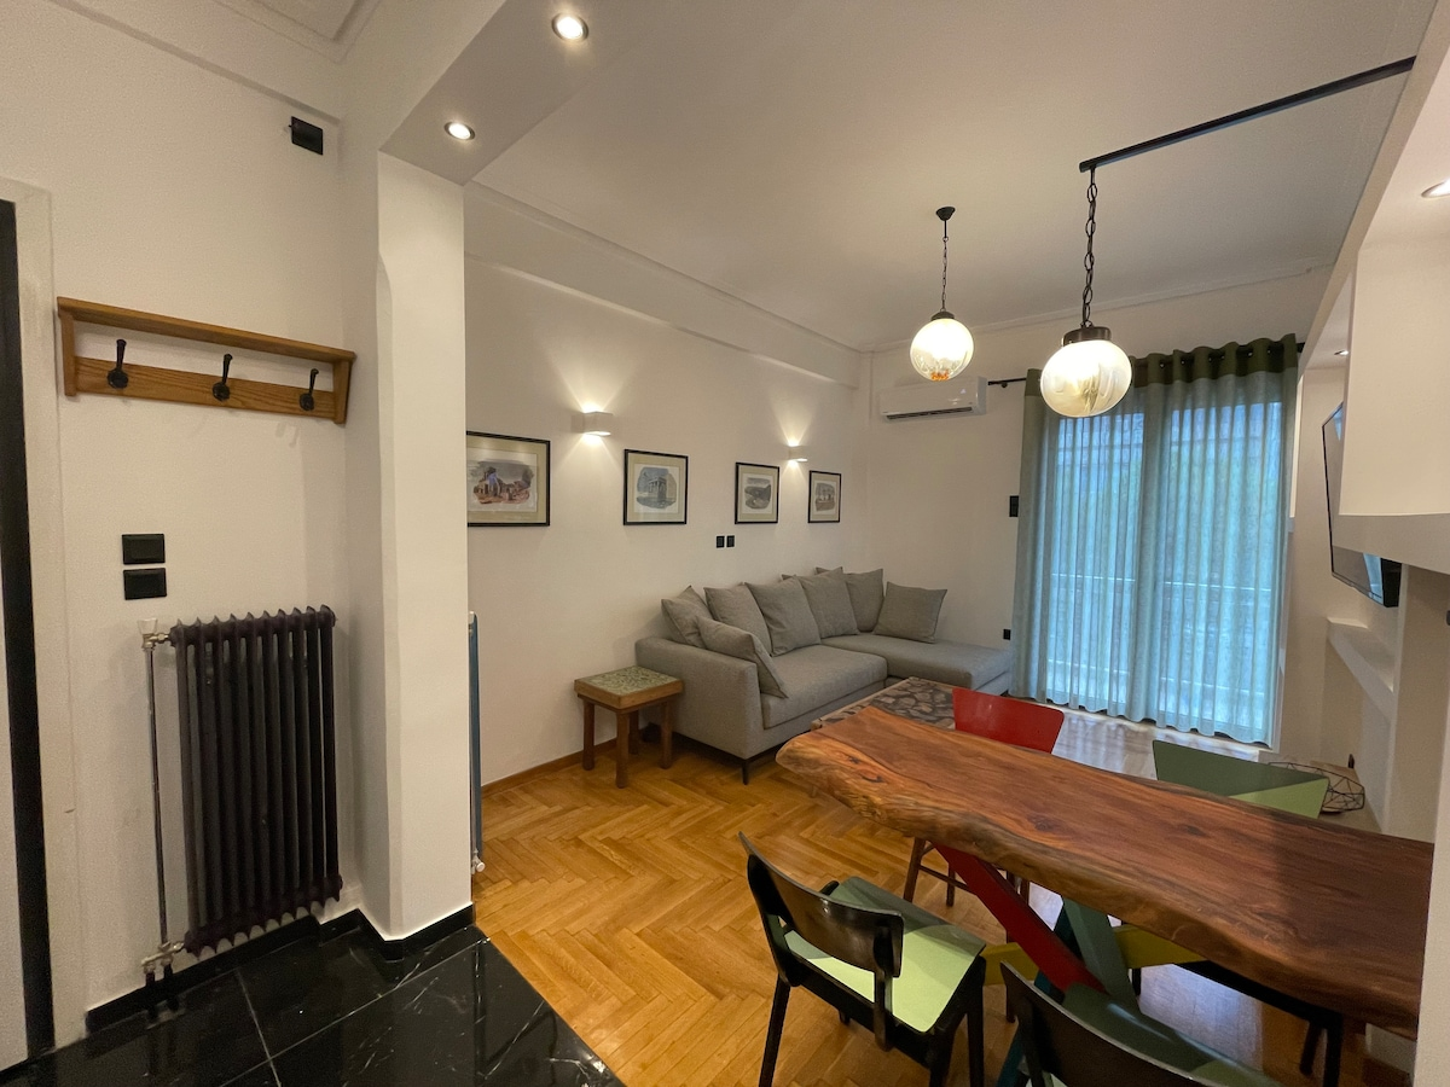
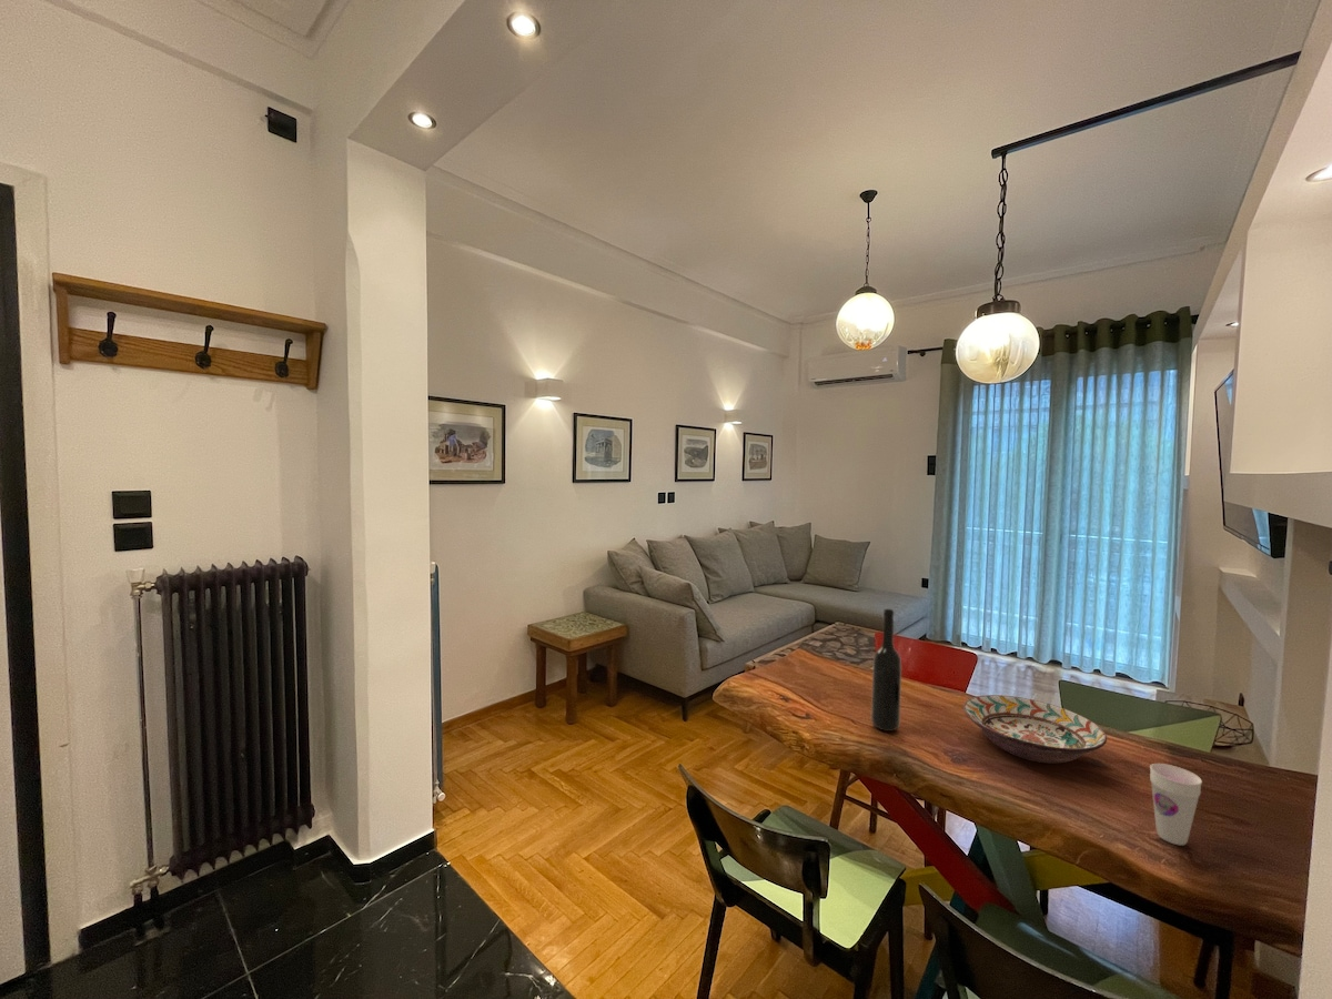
+ cup [1149,763,1203,847]
+ bottle [870,608,902,733]
+ decorative bowl [962,694,1108,764]
